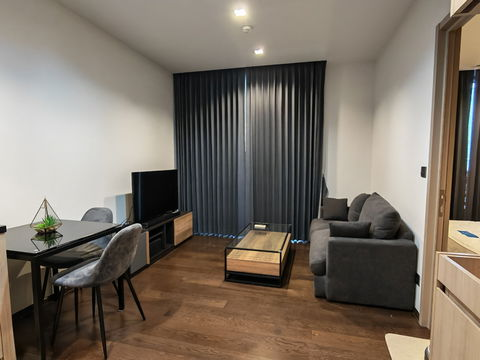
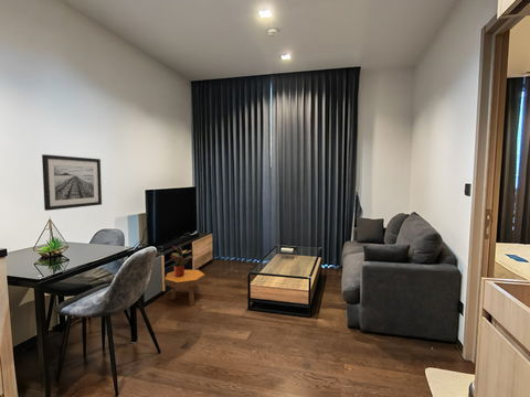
+ footstool [163,269,208,307]
+ potted plant [169,245,194,277]
+ wall art [41,153,103,212]
